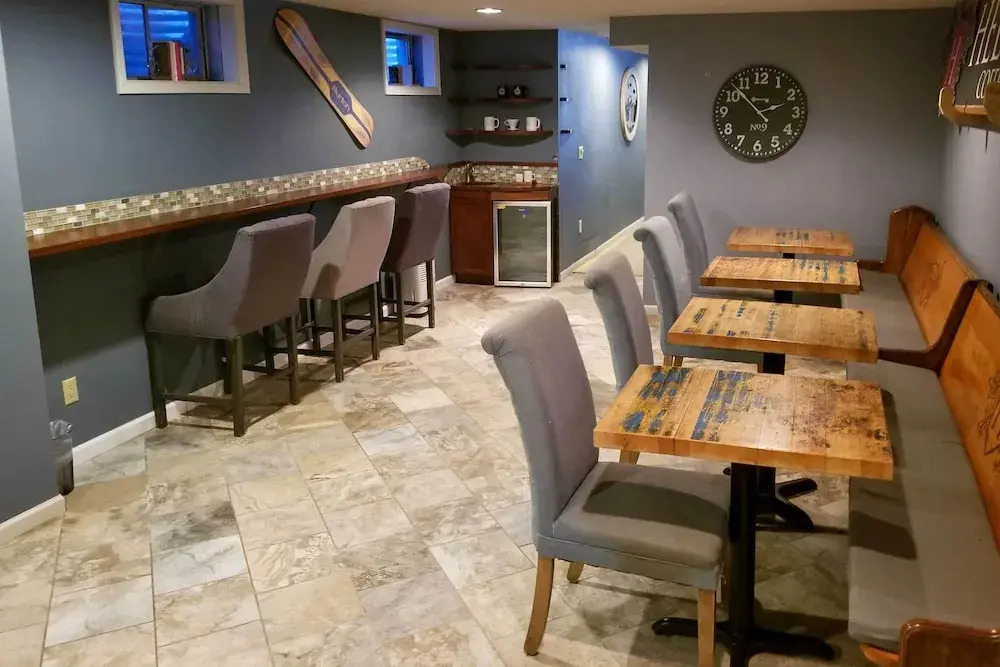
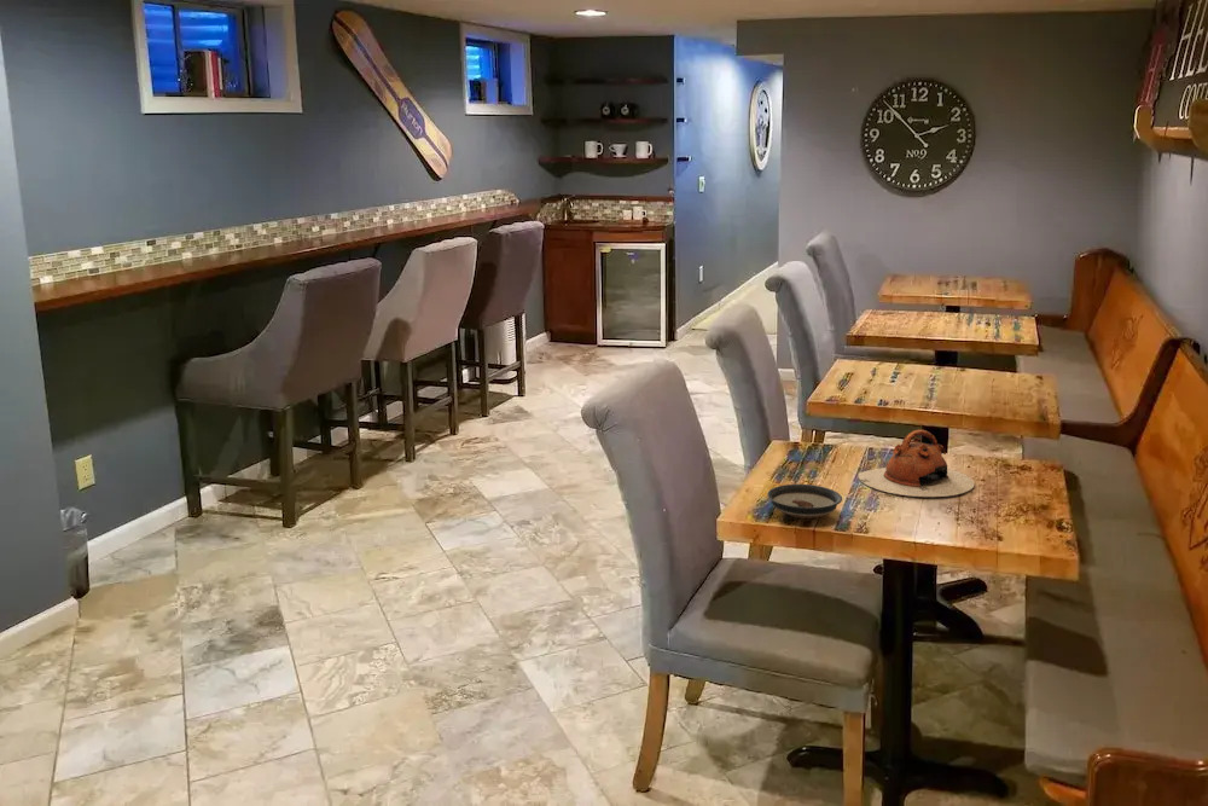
+ teapot [858,428,975,498]
+ saucer [766,483,843,520]
